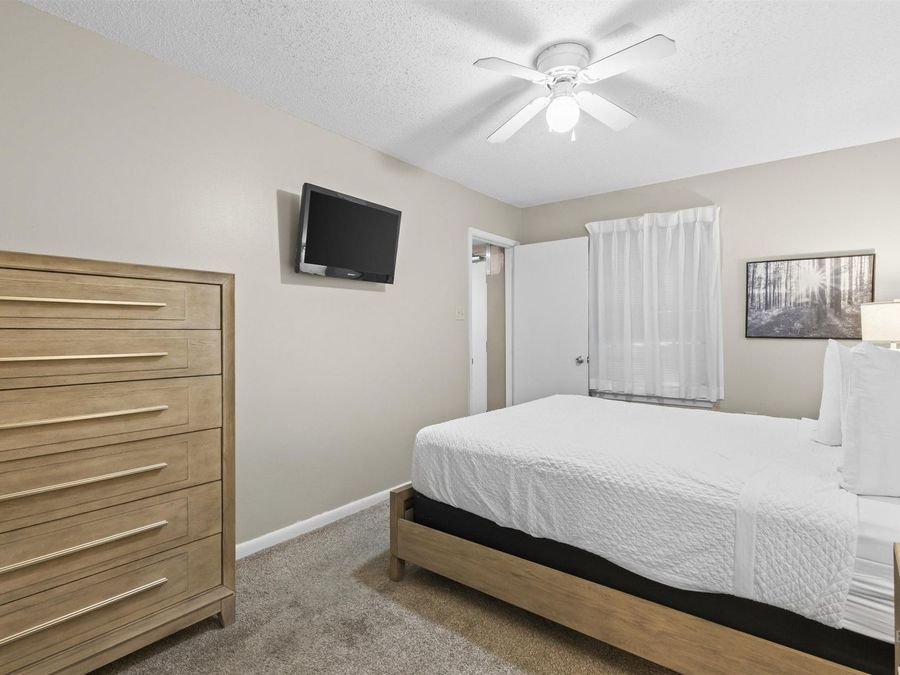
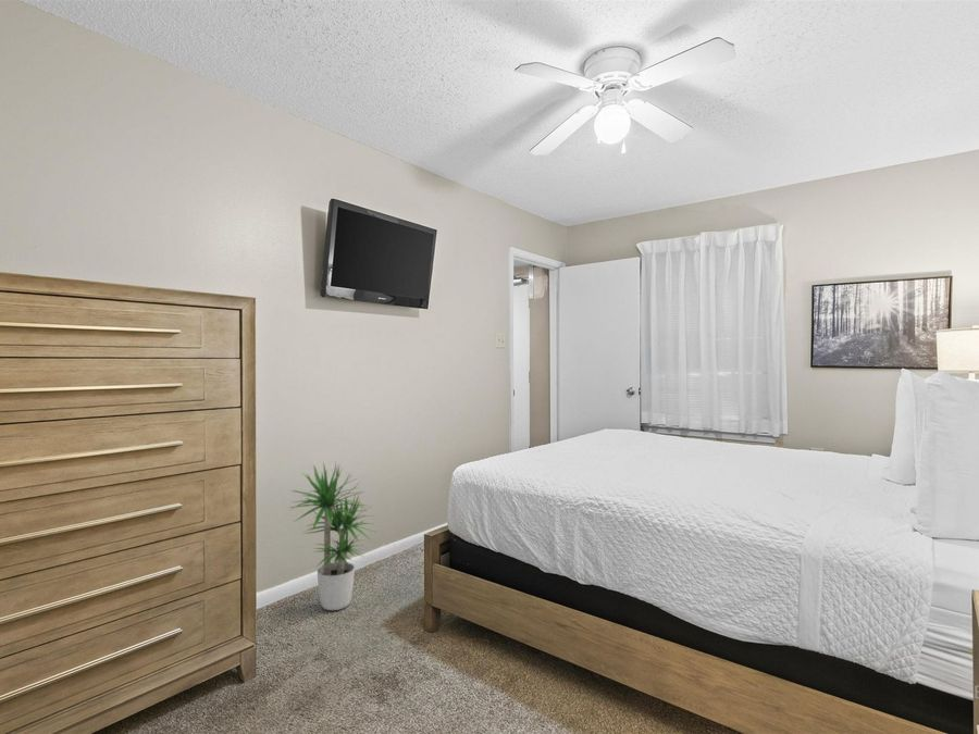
+ potted plant [289,461,379,611]
